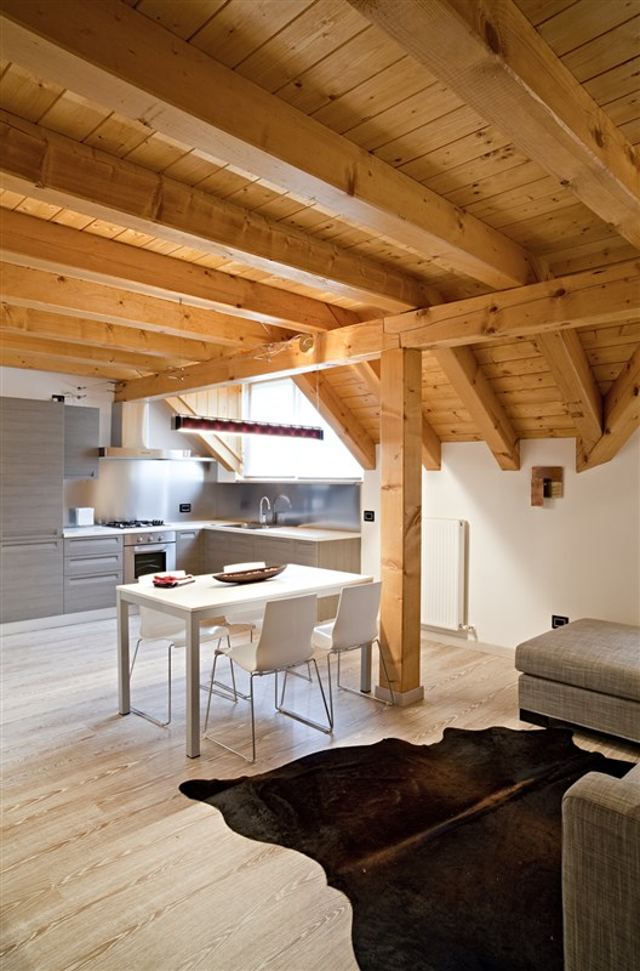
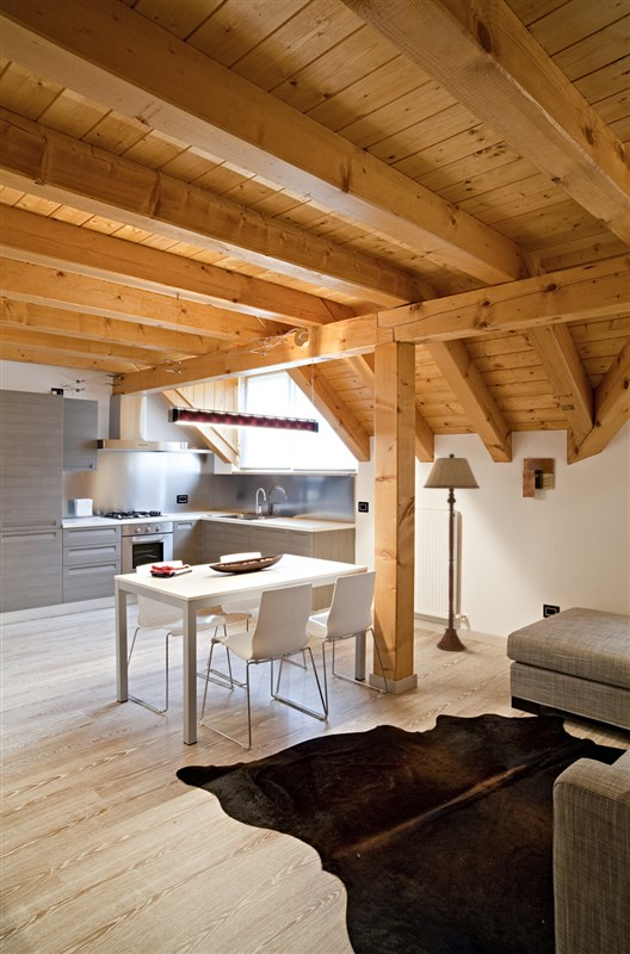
+ floor lamp [422,452,481,652]
